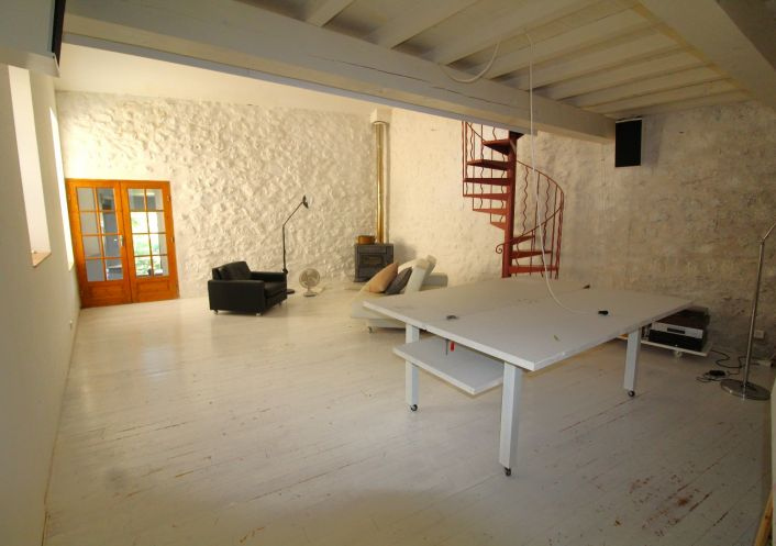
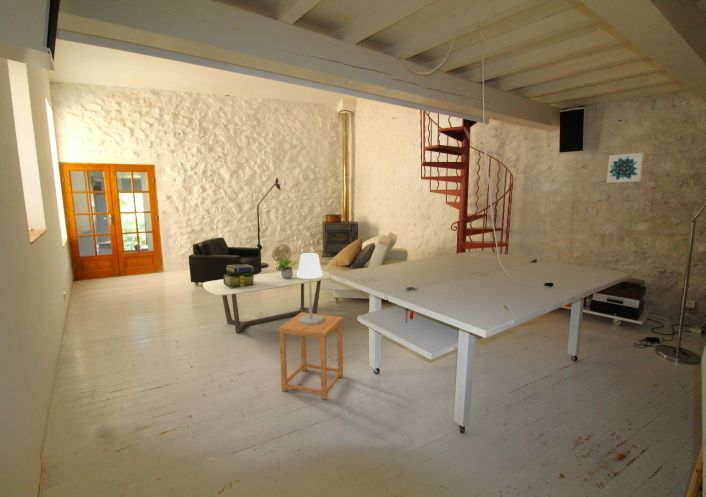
+ stack of books [223,263,256,288]
+ side table [277,312,344,400]
+ table lamp [297,252,323,325]
+ potted plant [274,257,295,279]
+ wall art [606,152,645,184]
+ coffee table [202,269,332,334]
